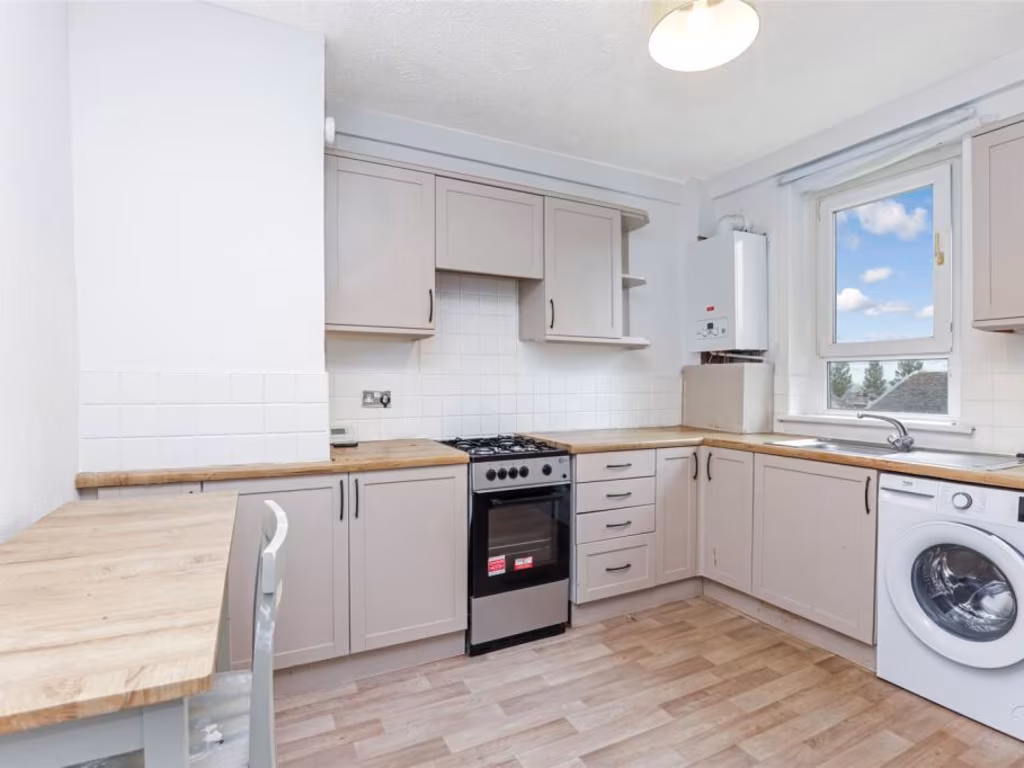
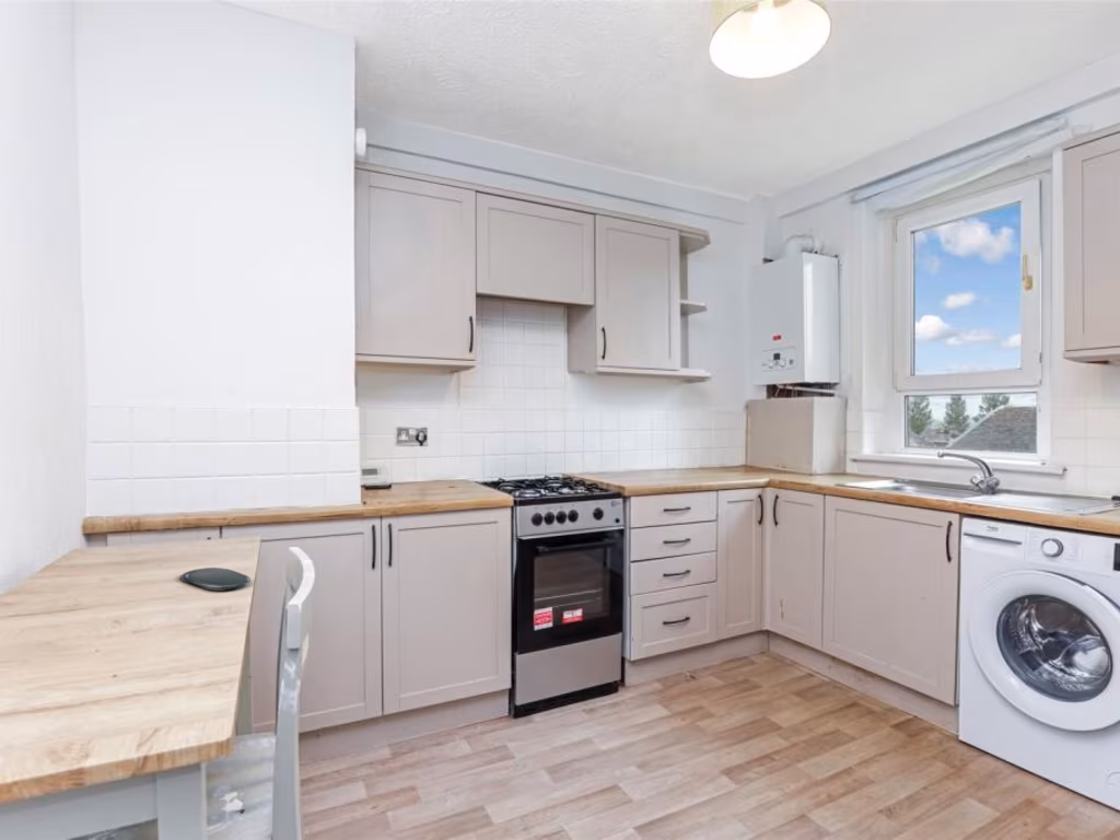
+ oval tray [179,567,252,591]
